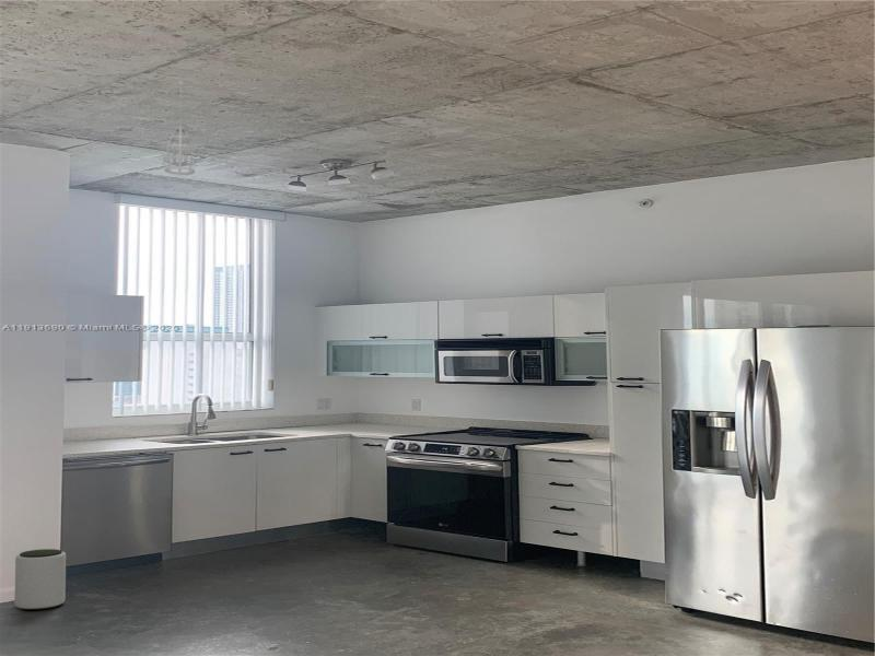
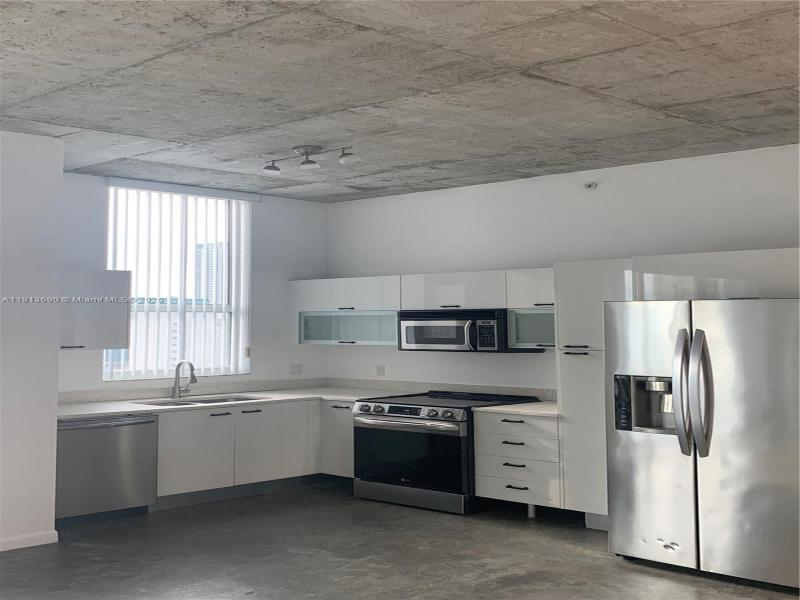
- pendant light [162,77,198,176]
- plant pot [13,548,67,611]
